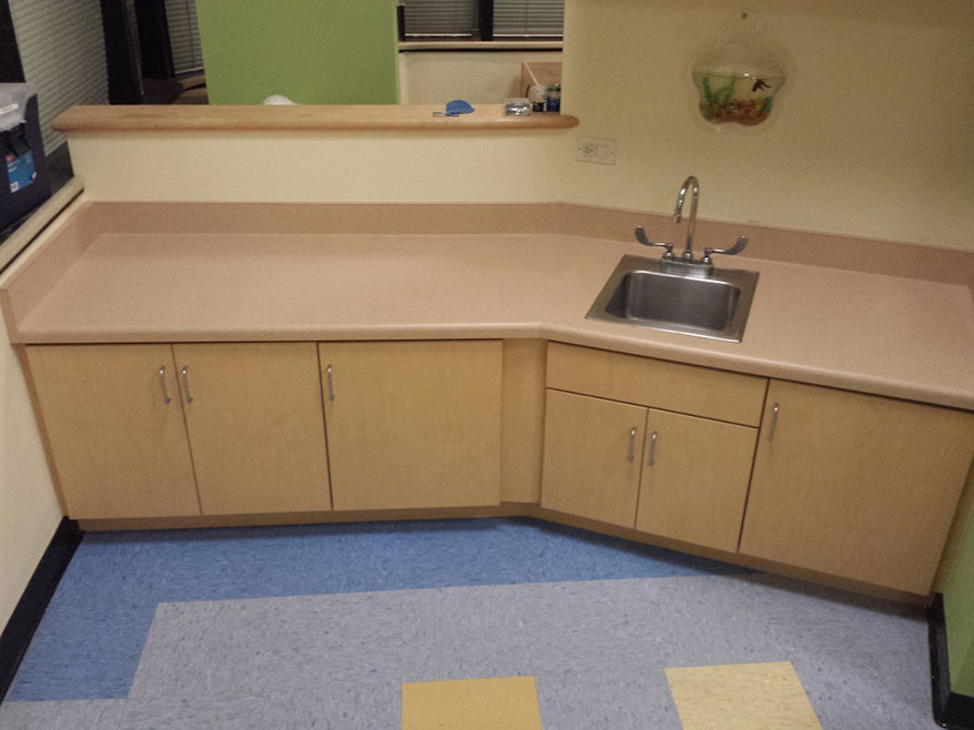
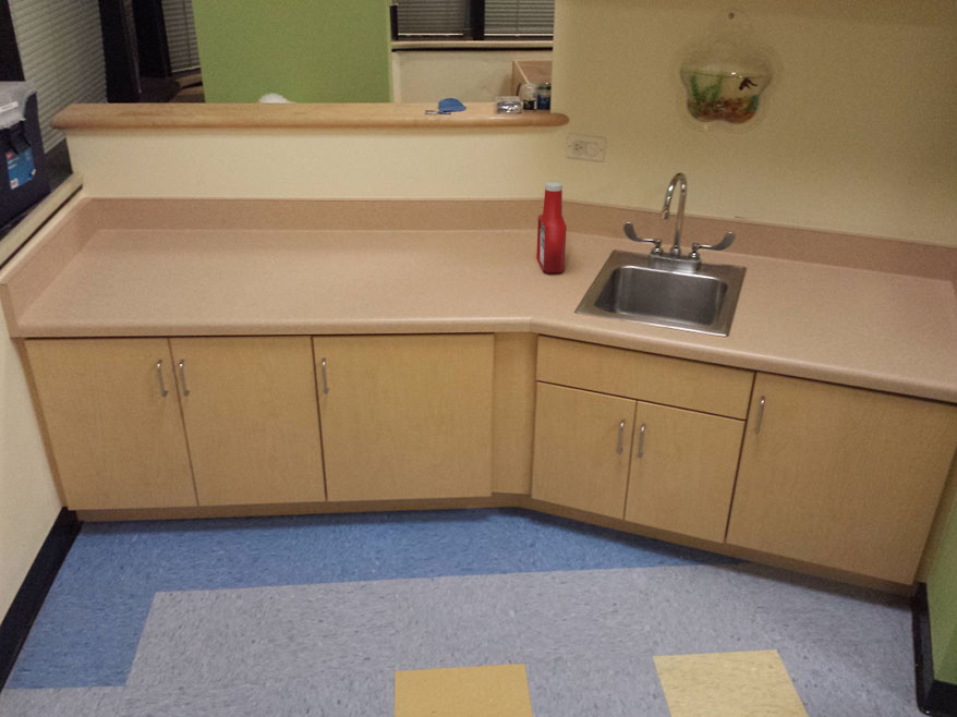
+ soap bottle [535,181,568,274]
